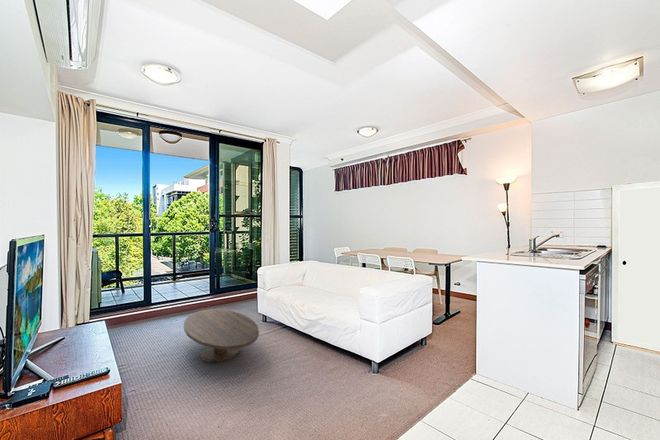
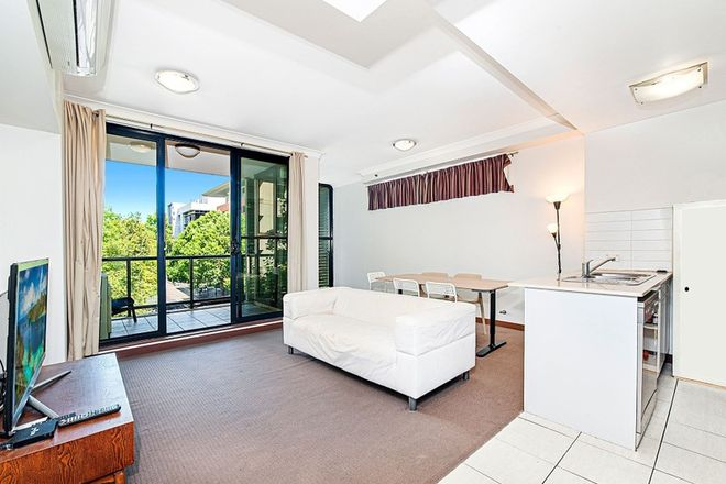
- coffee table [183,308,260,363]
